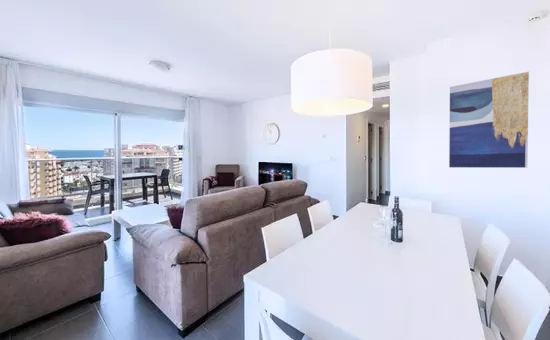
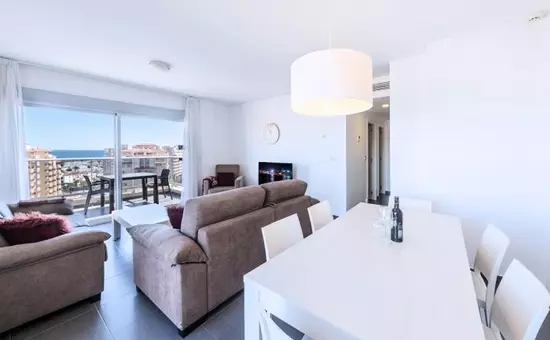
- wall art [448,71,530,169]
